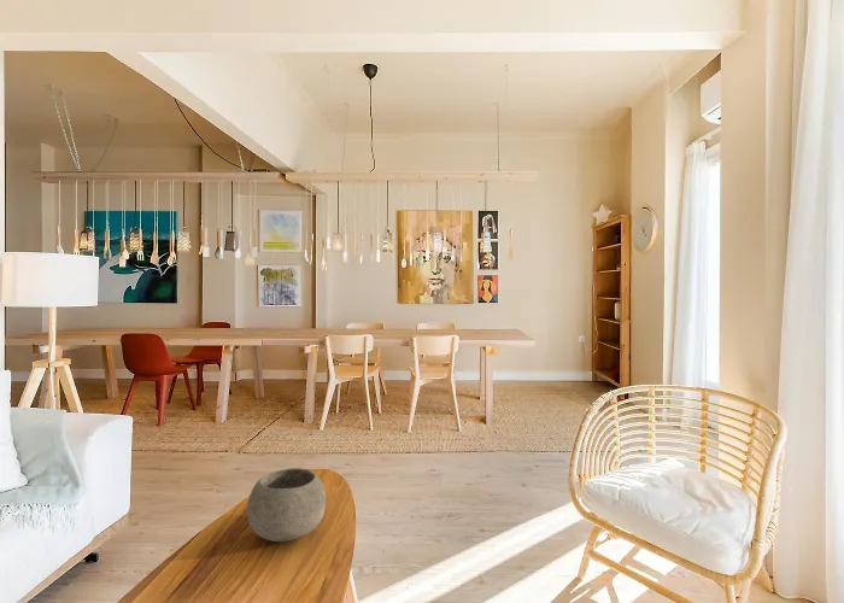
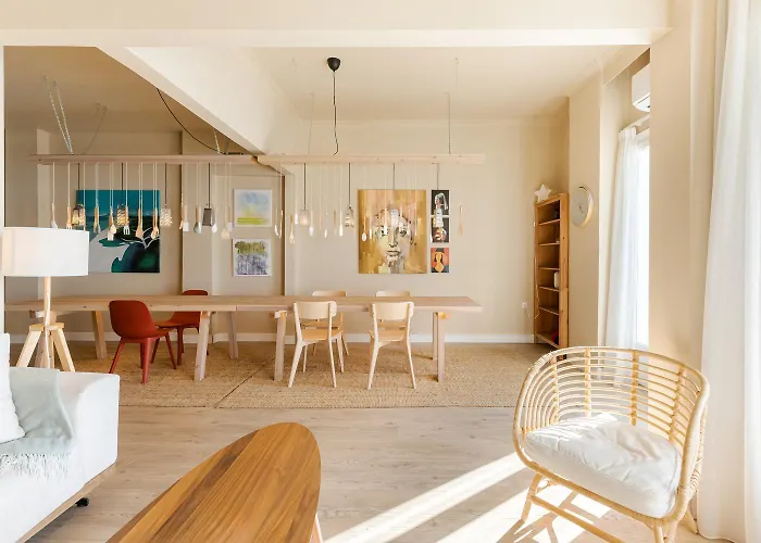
- bowl [246,467,327,543]
